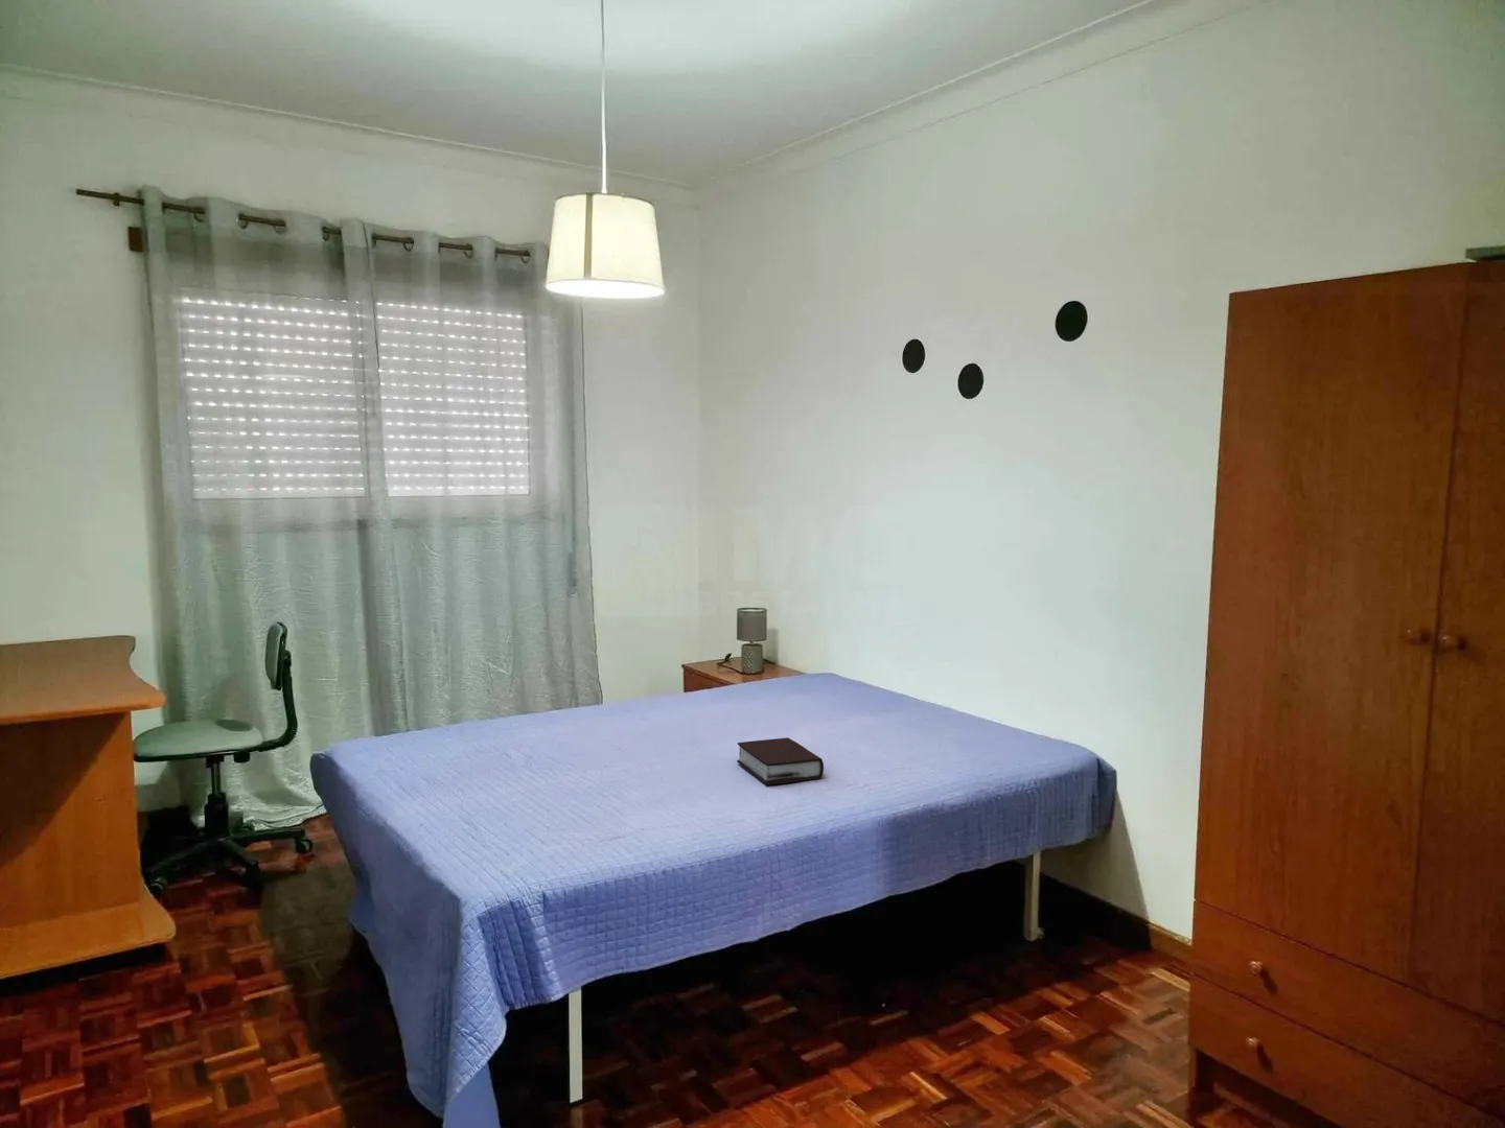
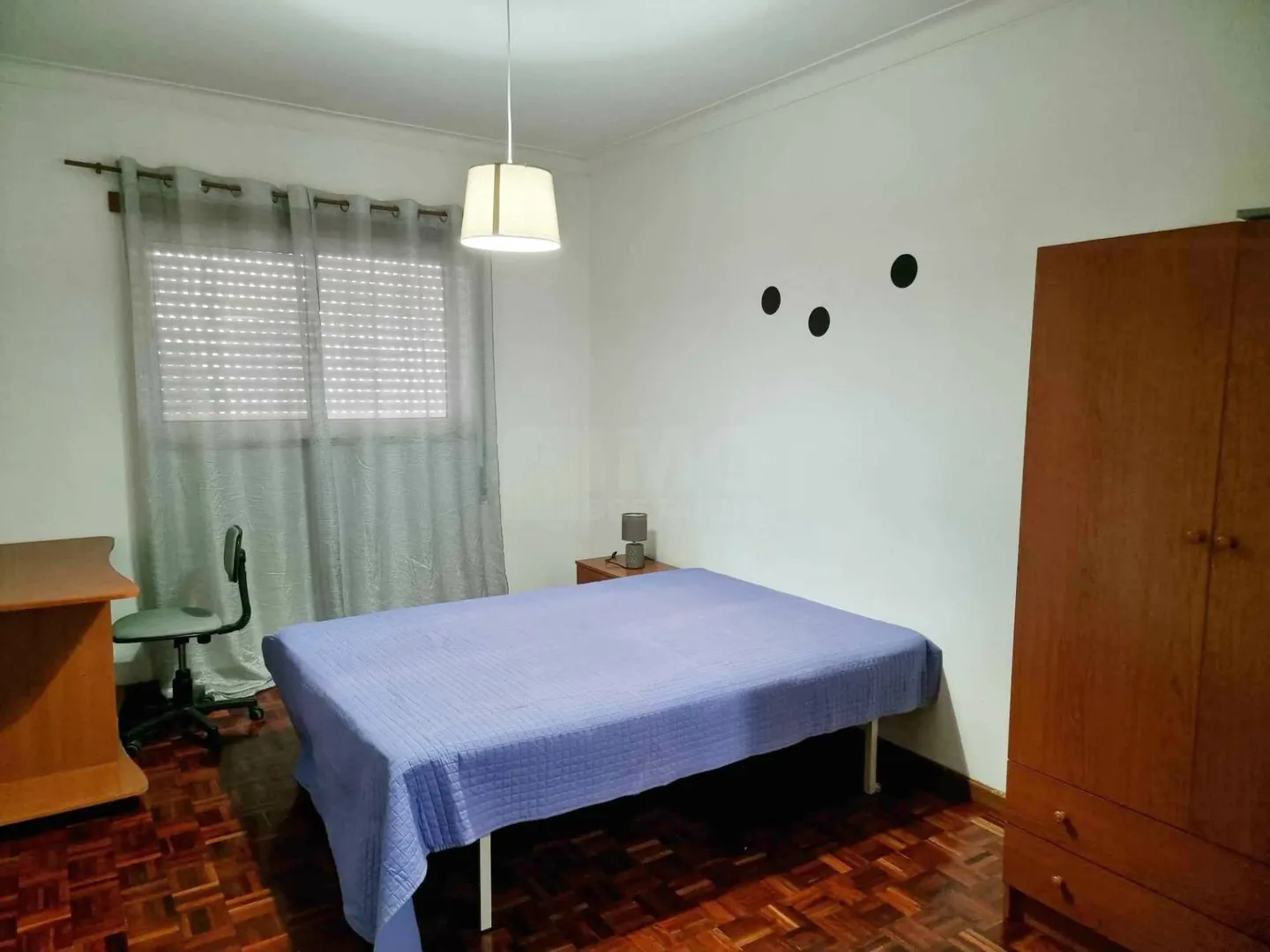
- bible [736,736,825,786]
